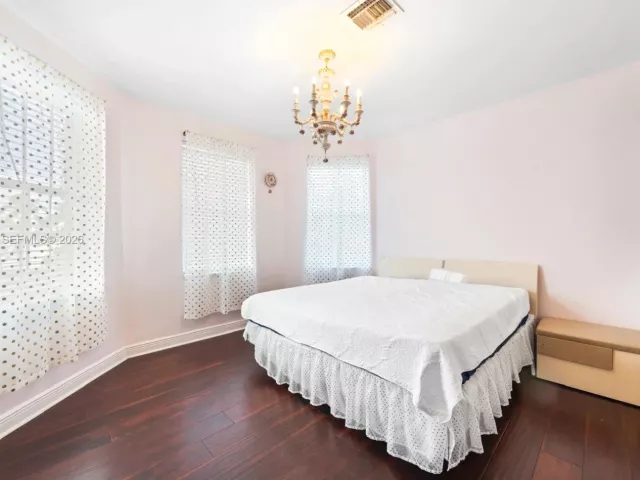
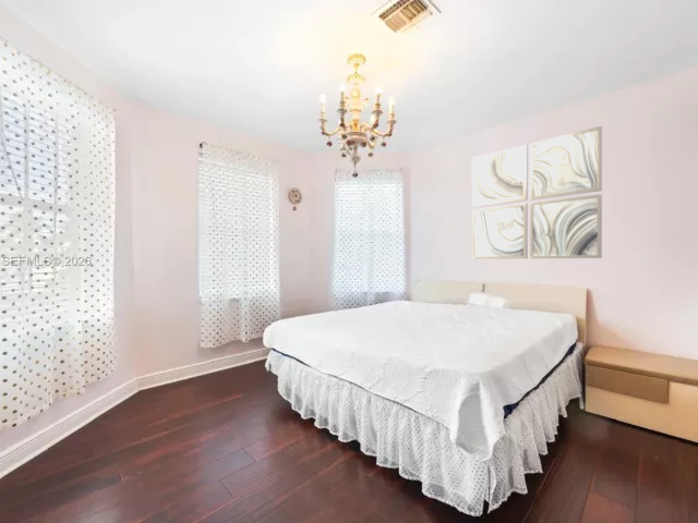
+ wall art [471,125,603,260]
